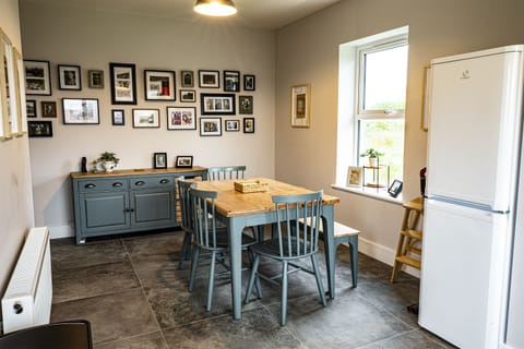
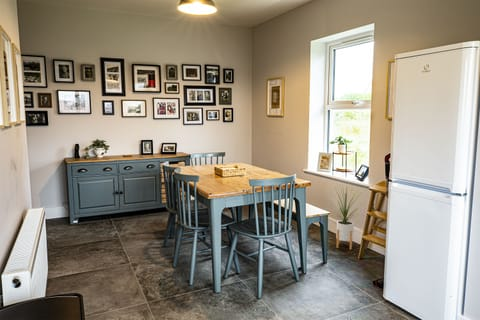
+ house plant [327,182,365,250]
